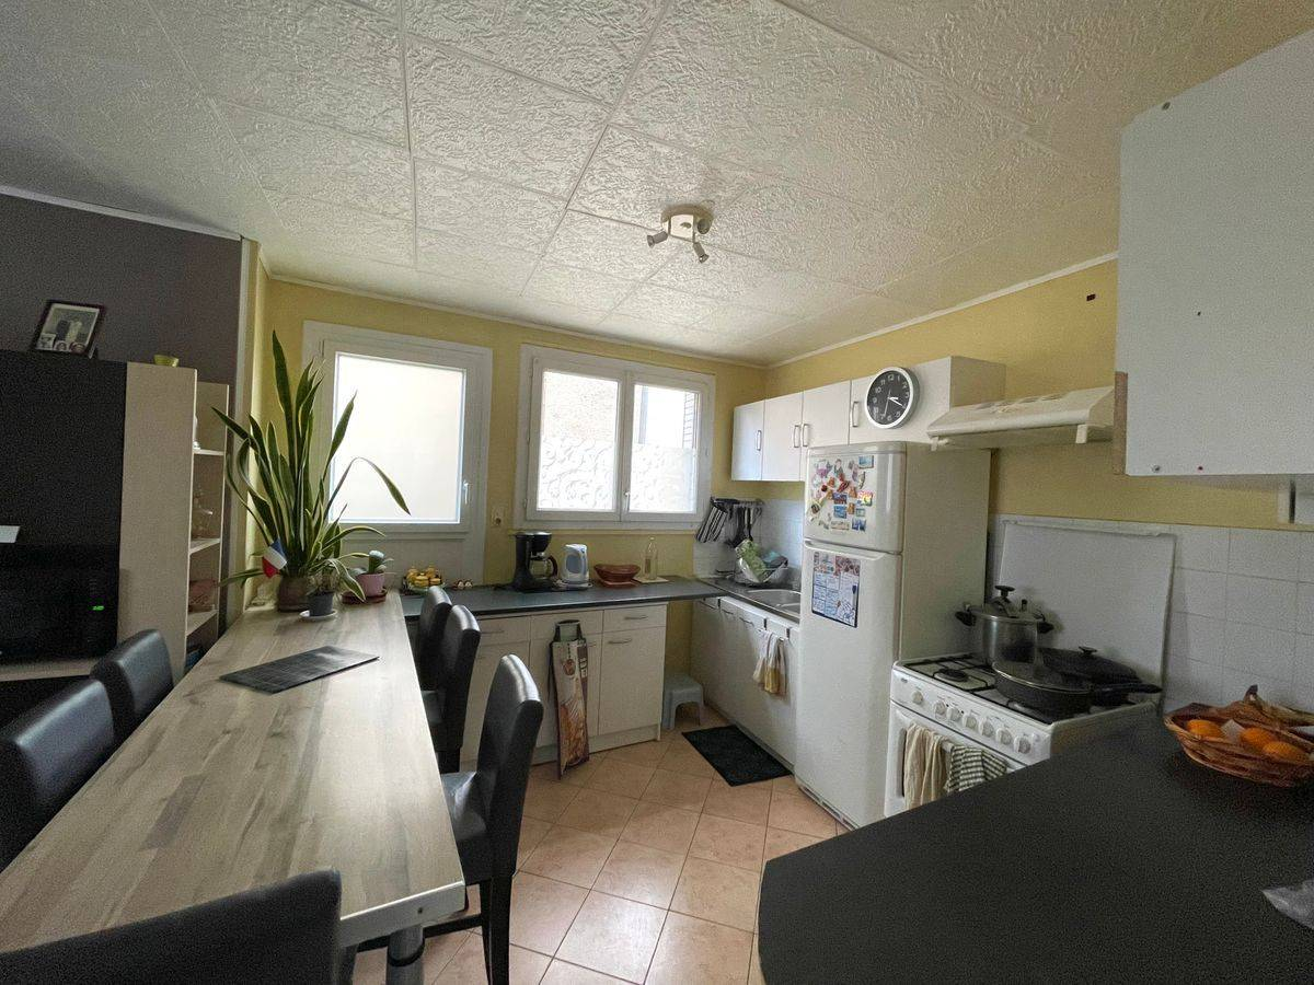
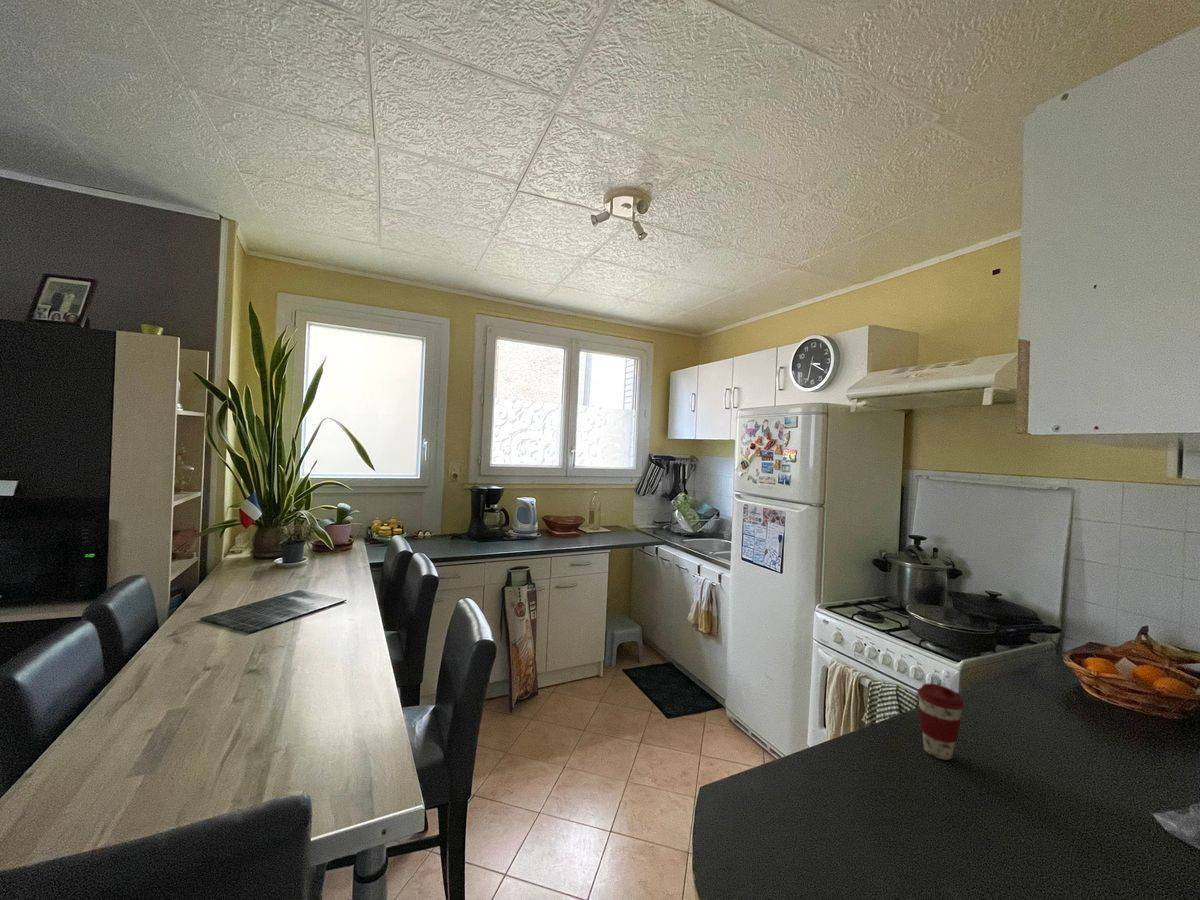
+ coffee cup [917,683,965,761]
